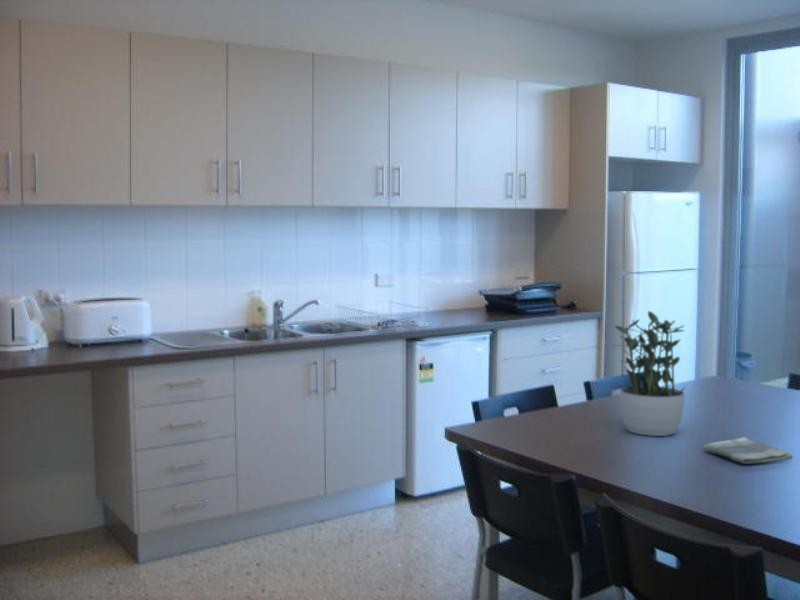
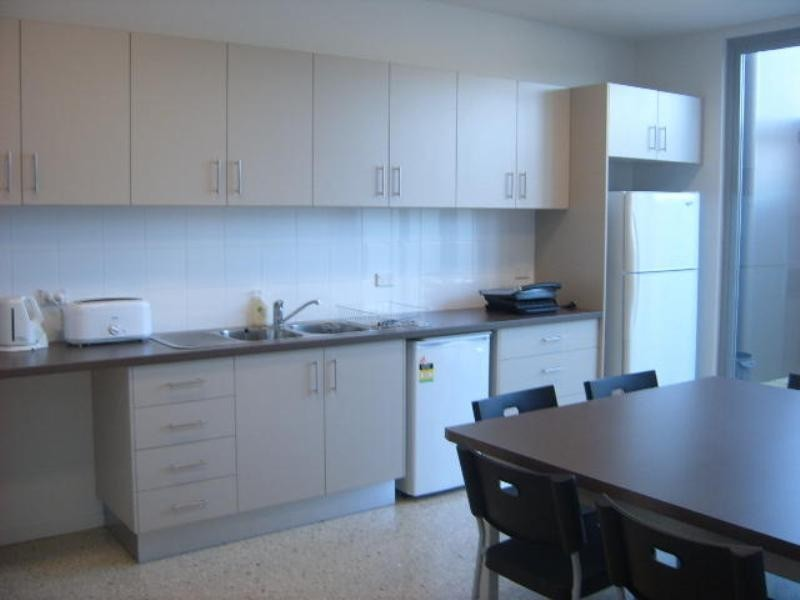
- dish towel [702,436,794,465]
- potted plant [614,310,687,437]
